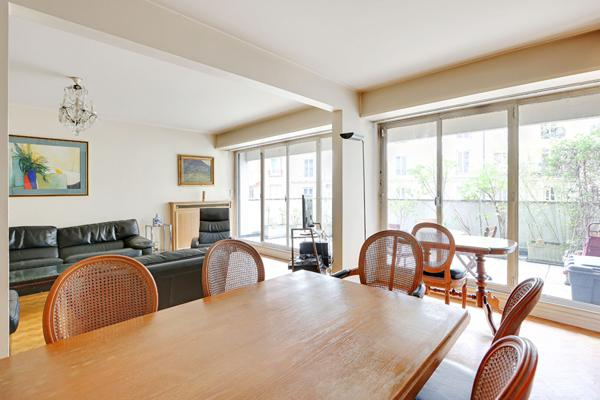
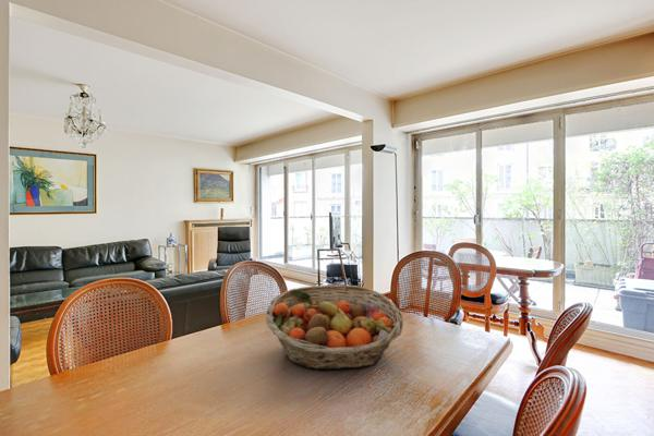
+ fruit basket [265,283,404,371]
